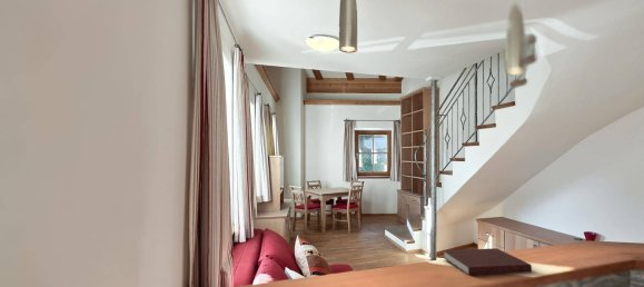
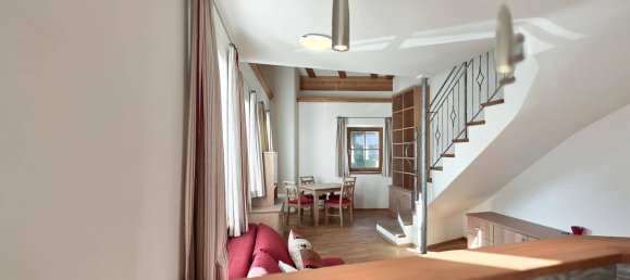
- notebook [443,247,533,277]
